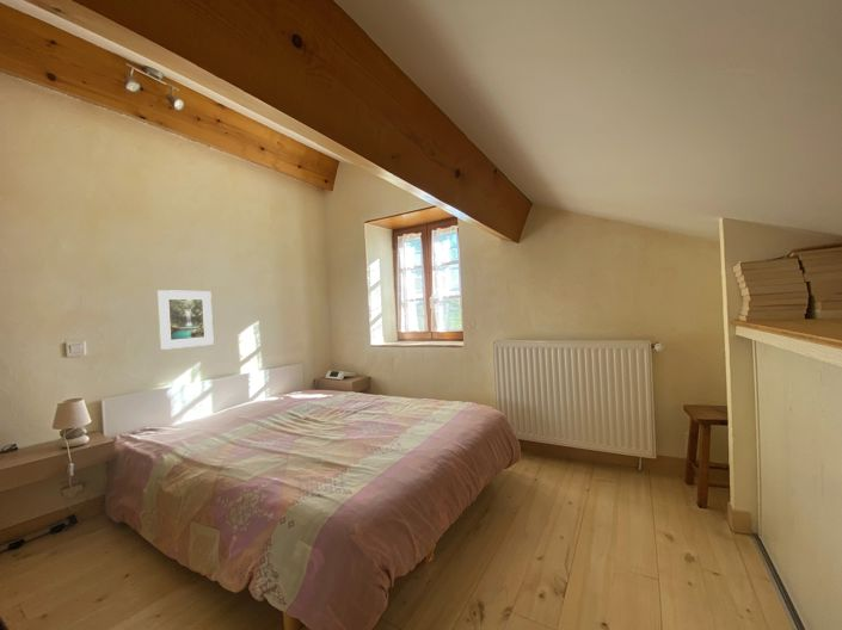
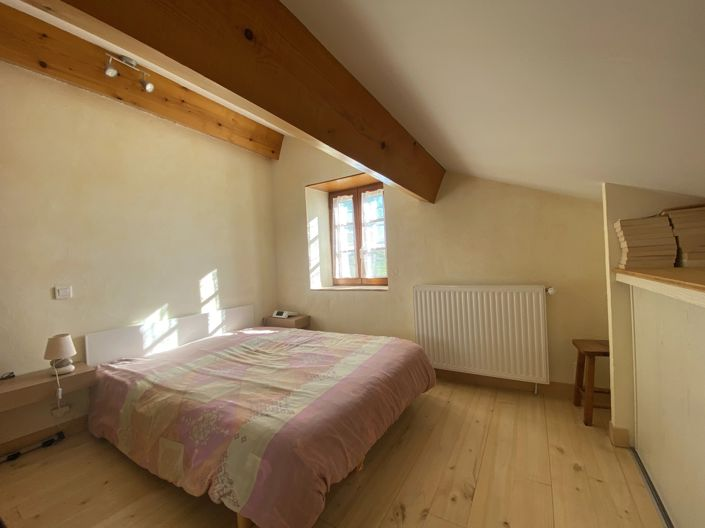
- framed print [156,289,215,351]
